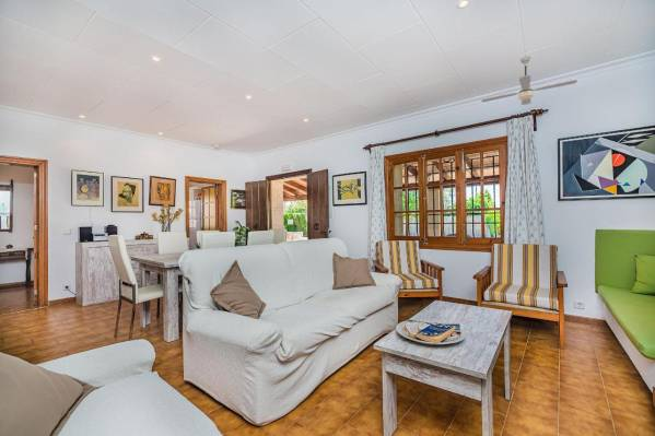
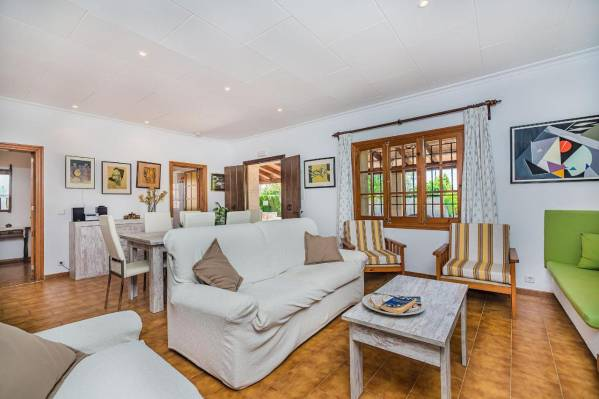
- ceiling fan [480,56,578,106]
